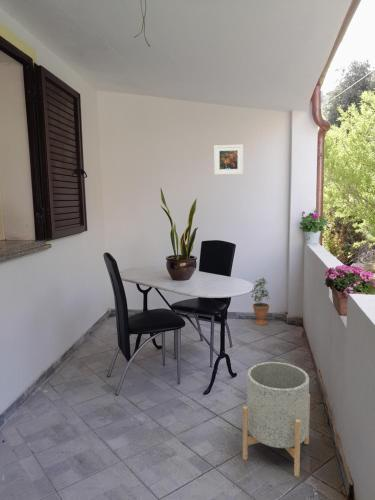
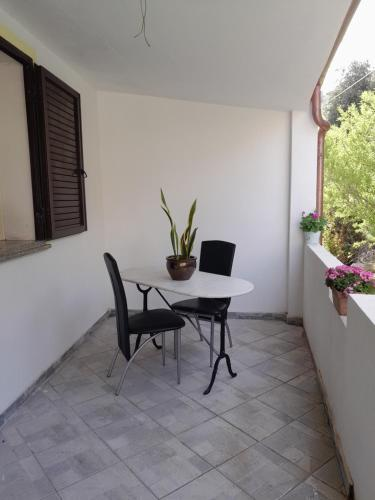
- potted plant [251,275,270,326]
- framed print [213,144,244,176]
- planter [242,361,311,477]
